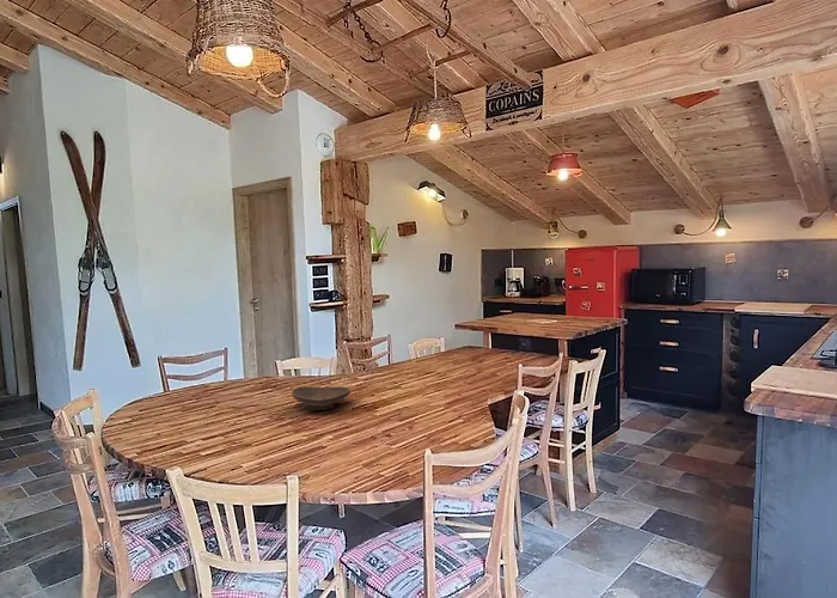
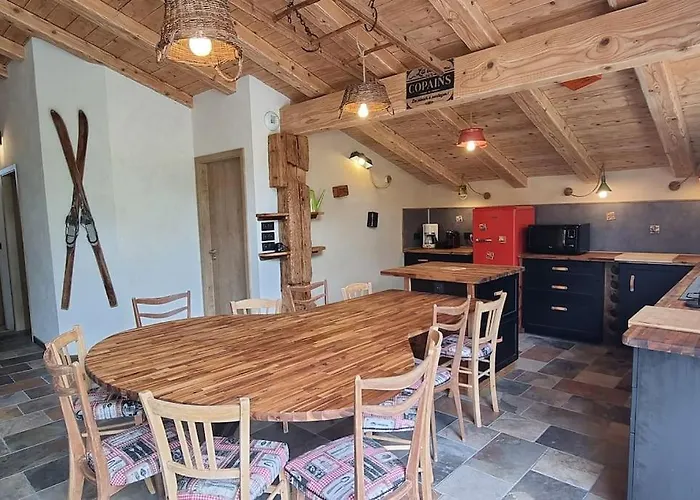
- decorative bowl [291,385,352,411]
